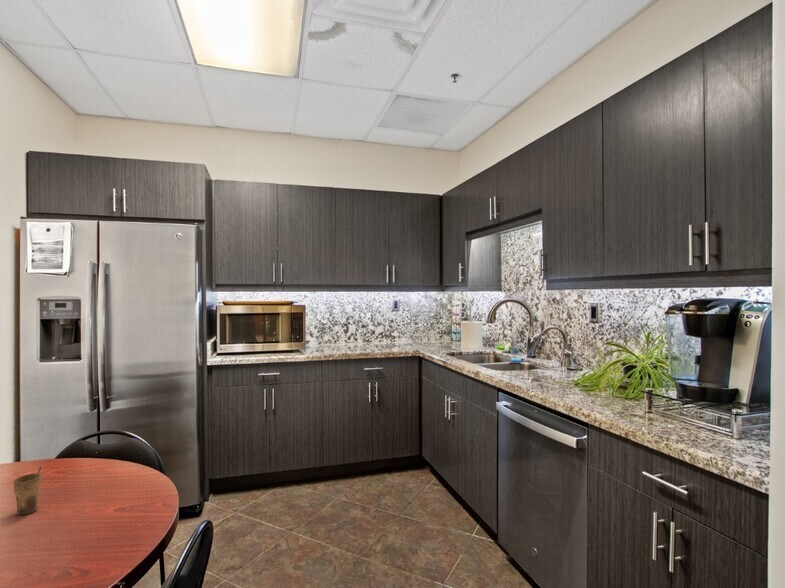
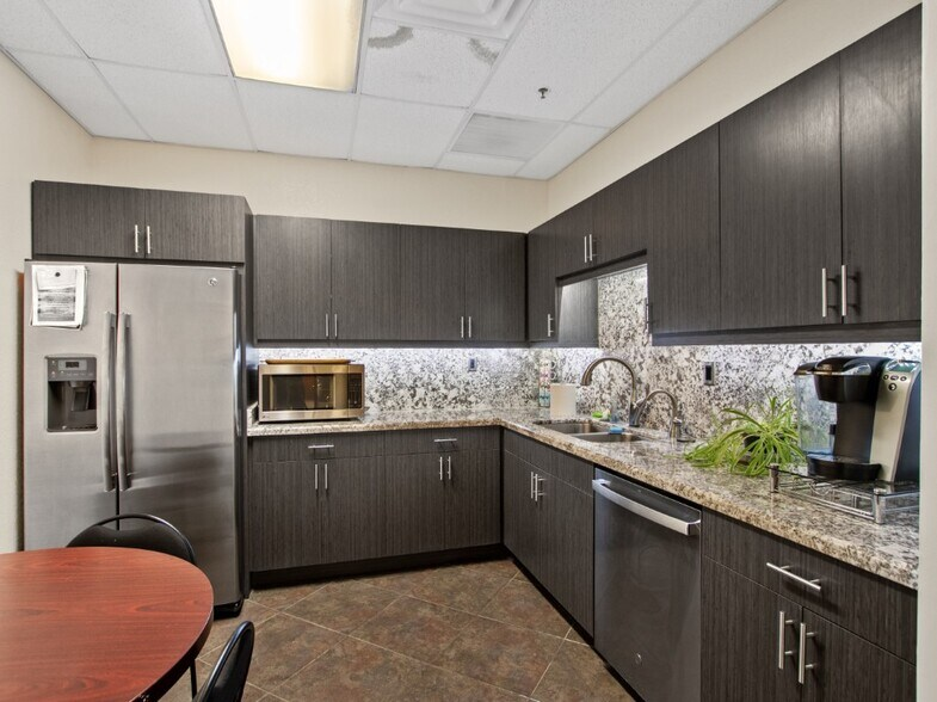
- cup [13,466,42,516]
